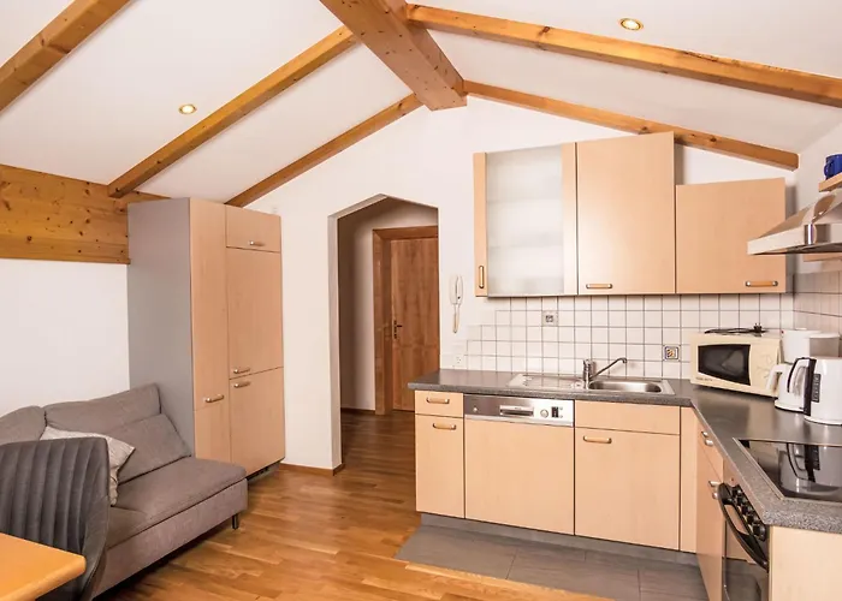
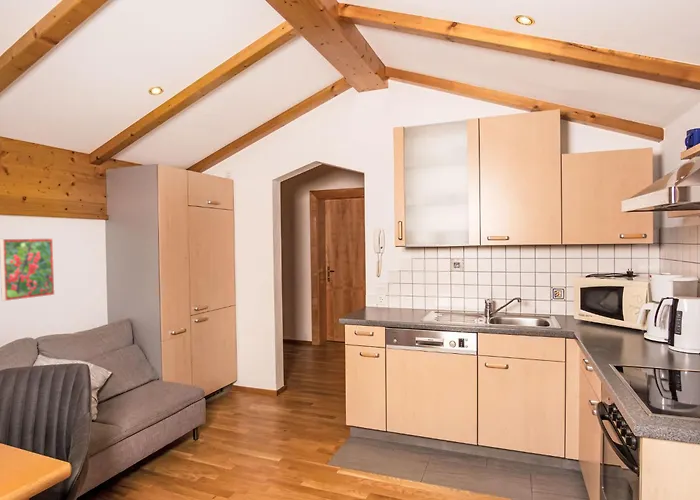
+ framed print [0,237,56,302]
